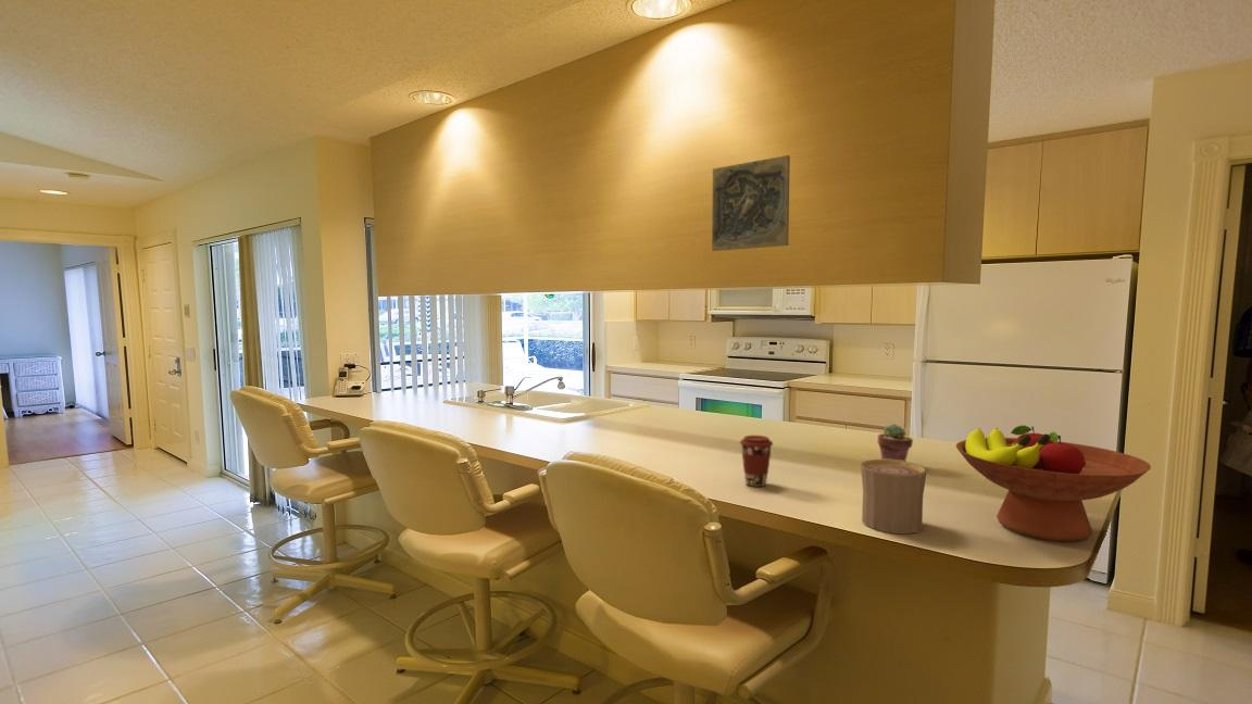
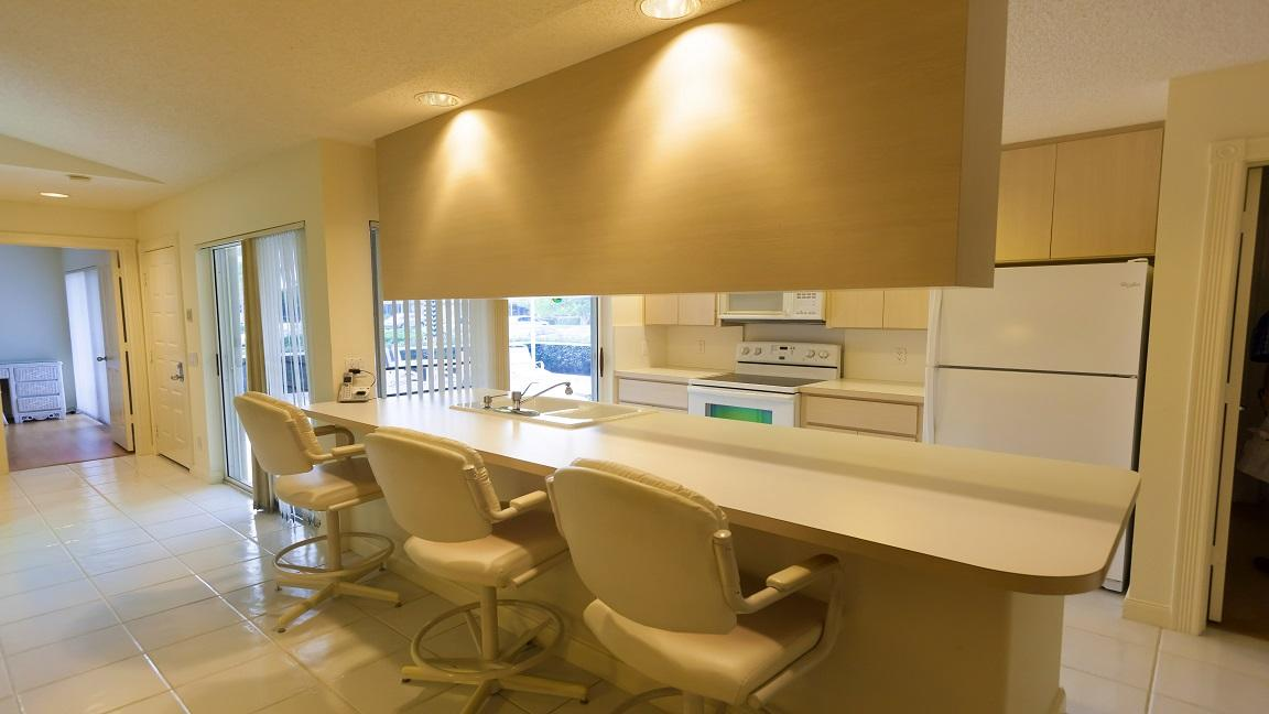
- fruit bowl [955,425,1152,542]
- cup [860,458,928,535]
- coffee cup [739,435,774,488]
- potted succulent [877,423,914,462]
- decorative tile [711,154,791,252]
